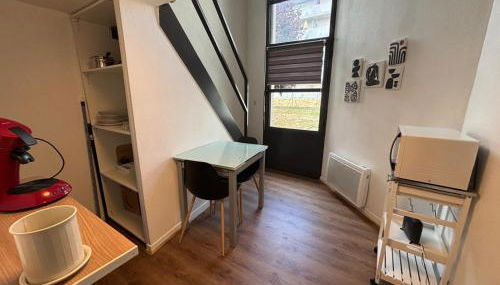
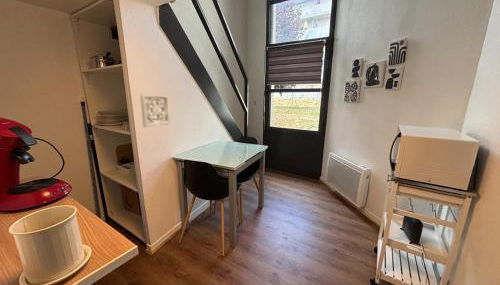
+ wall ornament [139,93,171,128]
